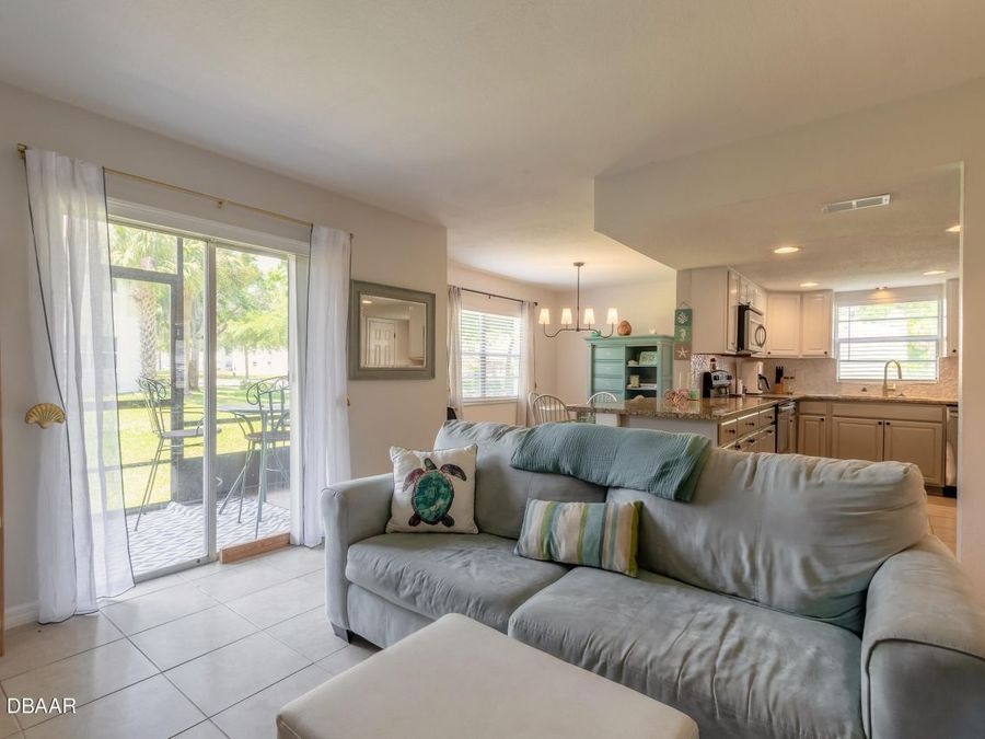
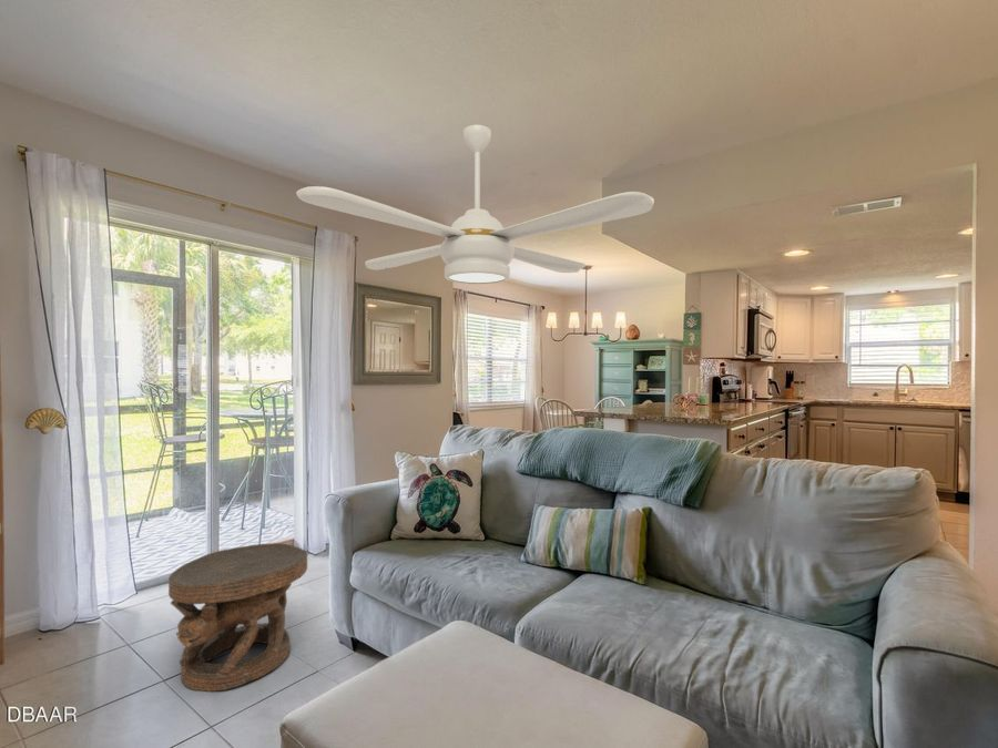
+ carved stool [167,542,308,693]
+ ceiling fan [295,124,654,285]
